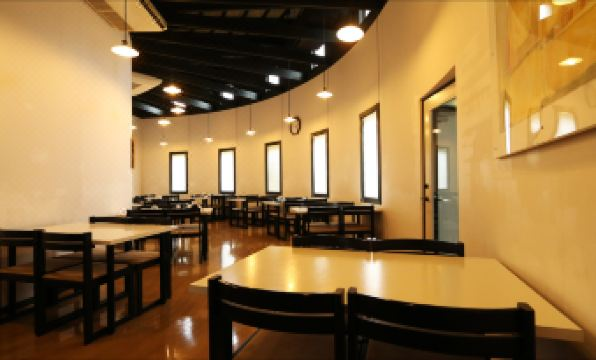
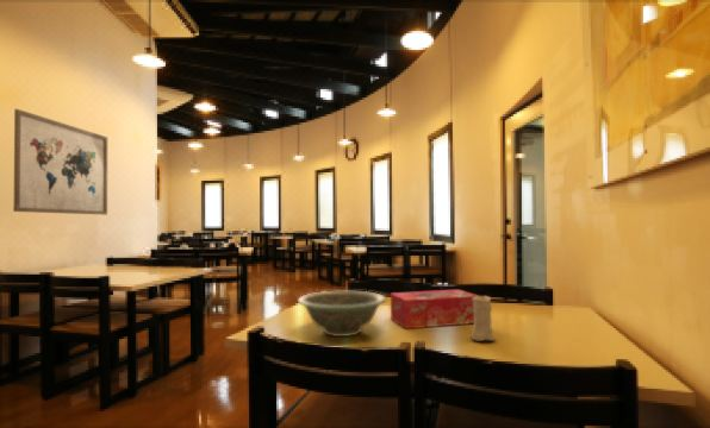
+ wall art [12,108,108,216]
+ candle [469,291,497,342]
+ tissue box [390,288,480,331]
+ decorative bowl [297,290,387,338]
